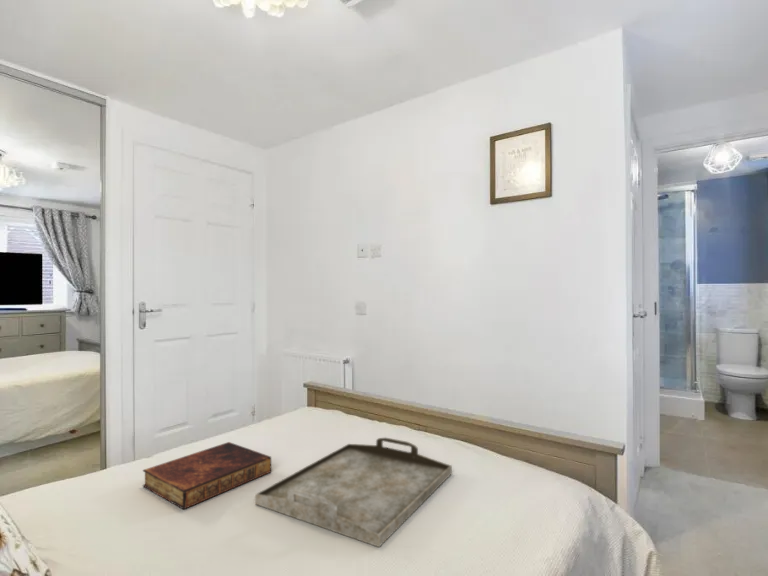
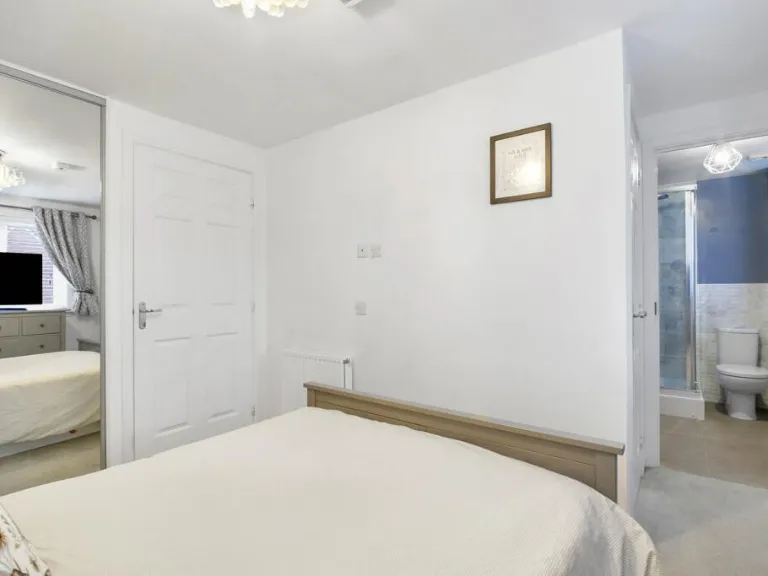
- serving tray [254,436,453,548]
- book [142,441,272,511]
